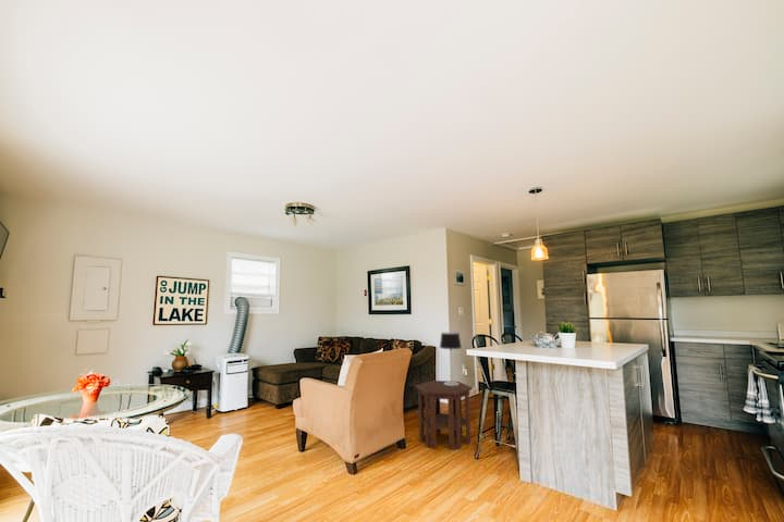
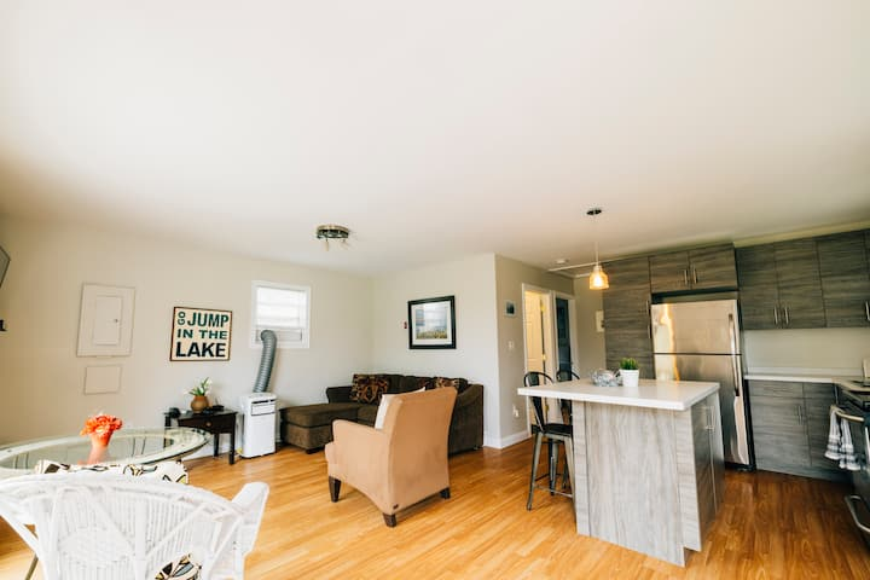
- side table [414,380,474,451]
- table lamp [439,332,463,386]
